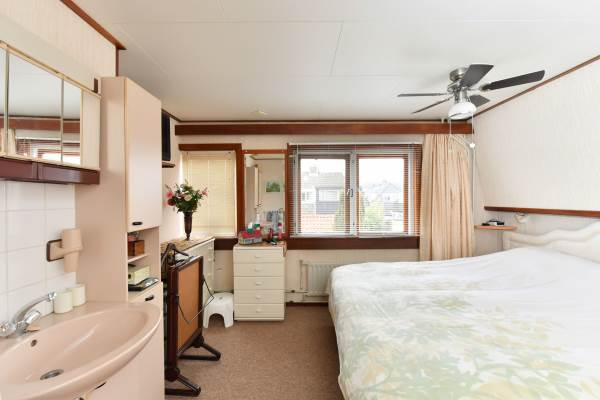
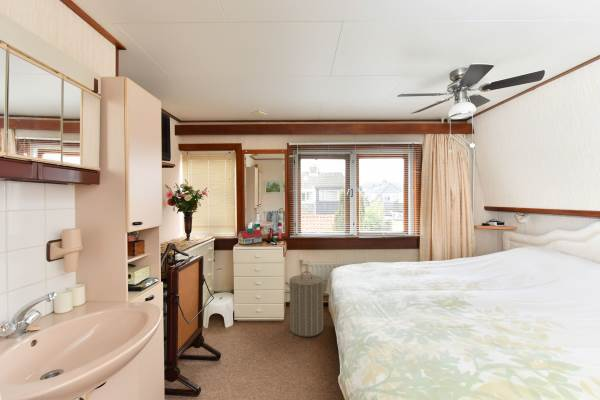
+ laundry hamper [284,270,328,338]
